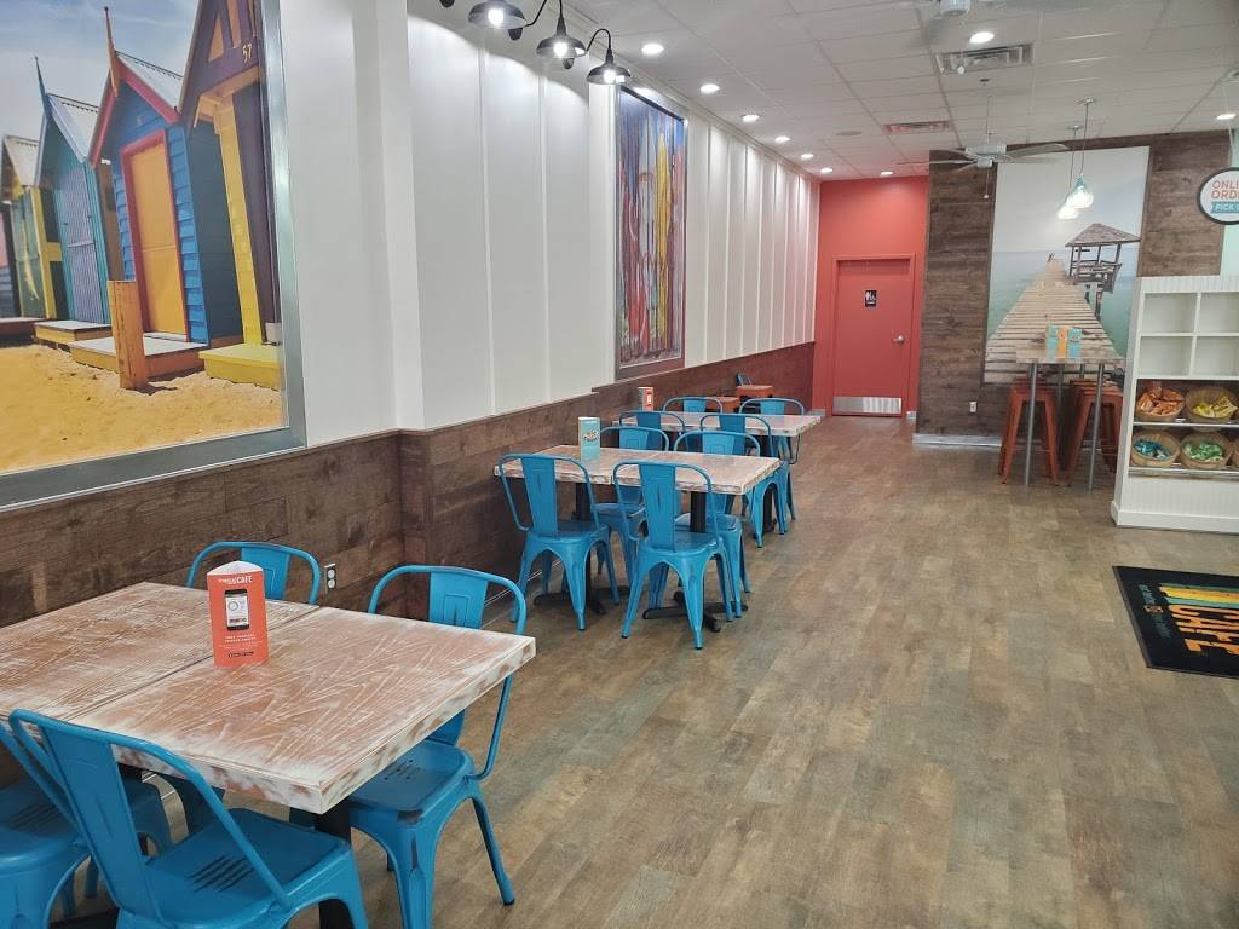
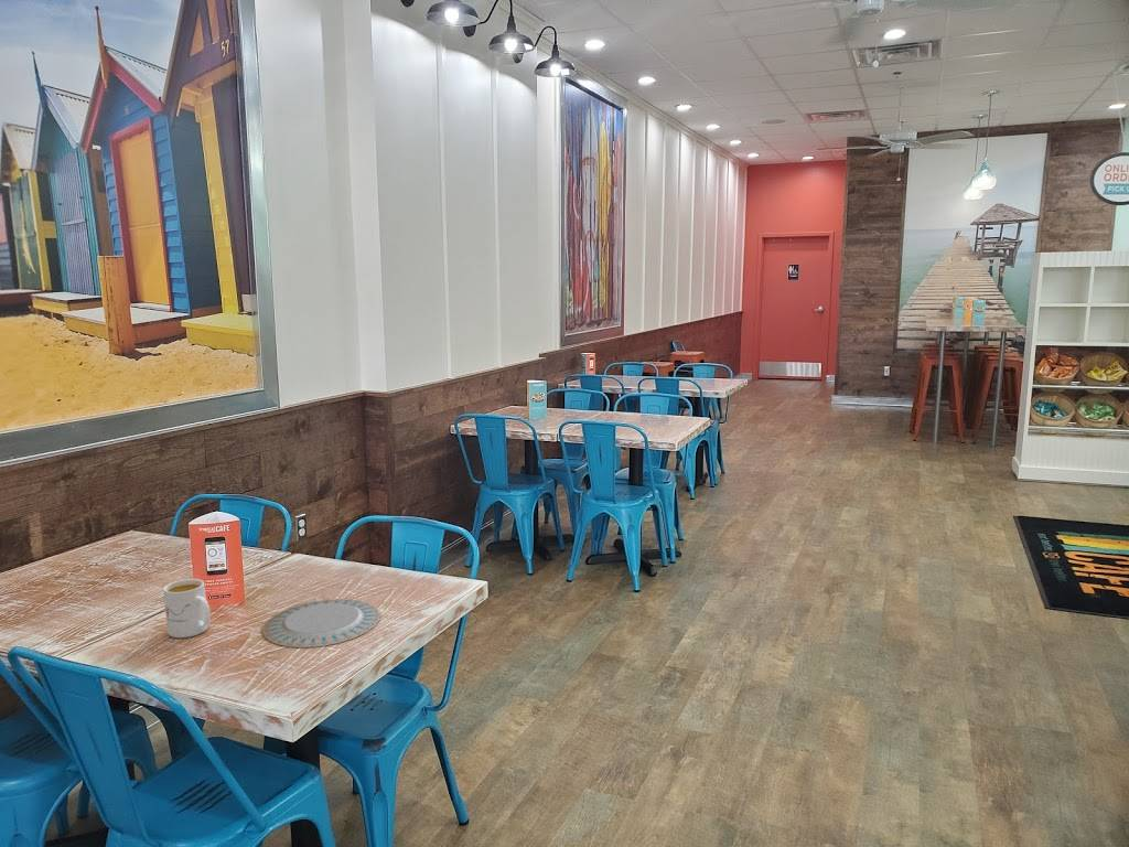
+ mug [162,578,211,639]
+ chinaware [261,598,381,648]
